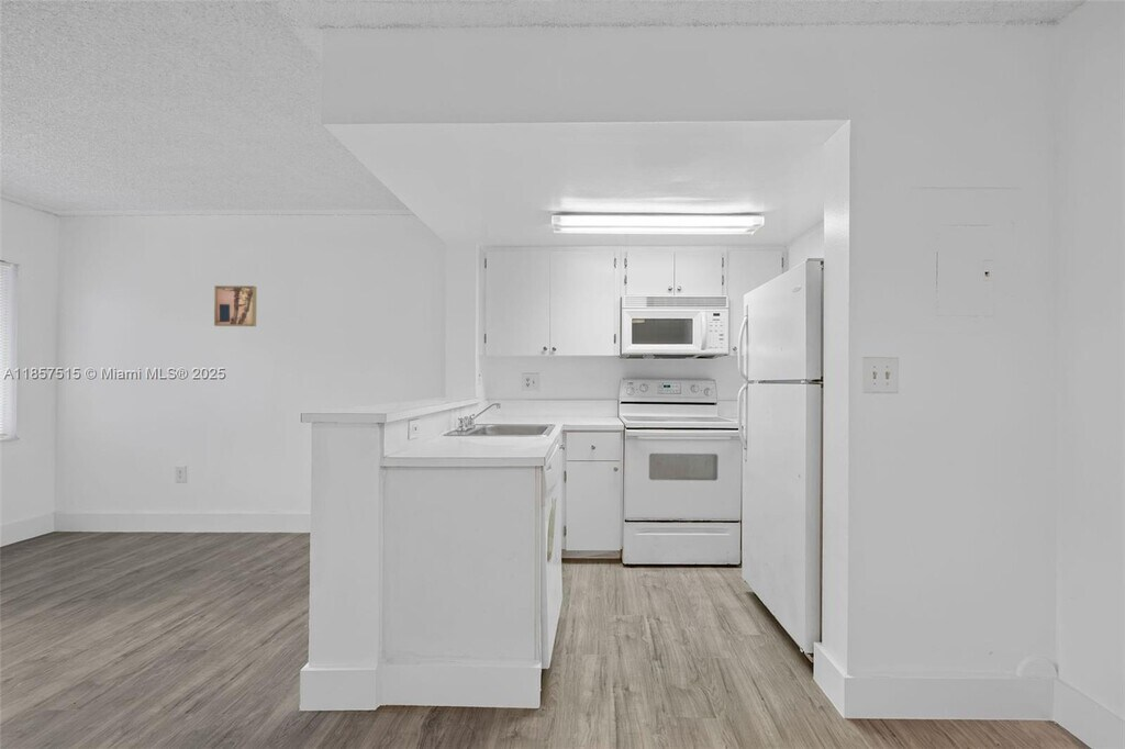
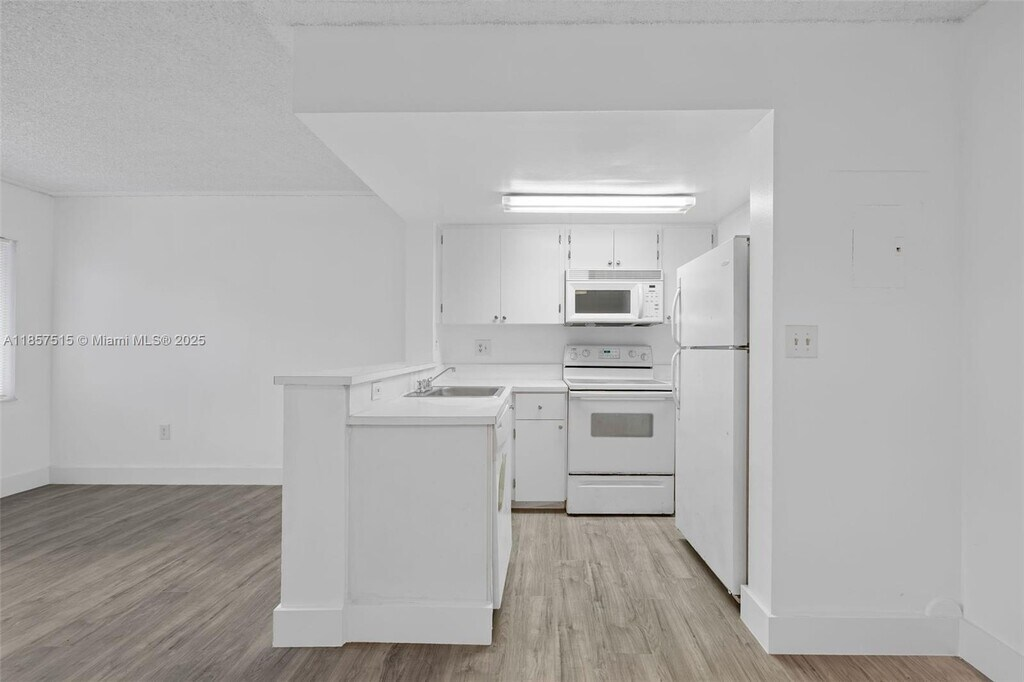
- wall art [213,284,258,327]
